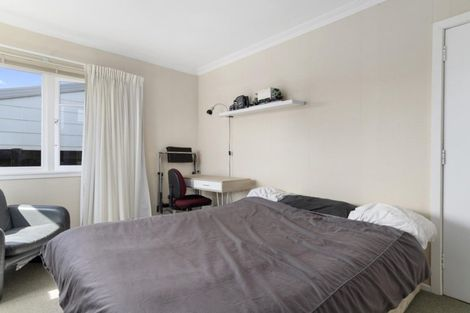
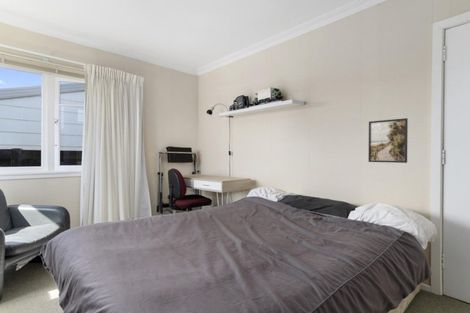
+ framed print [367,117,409,164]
